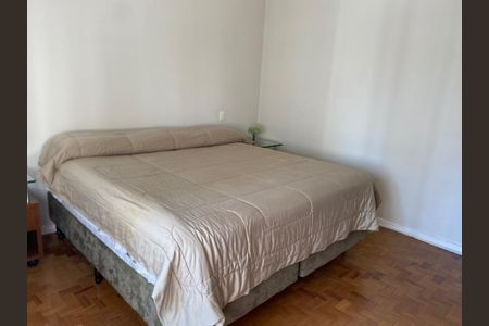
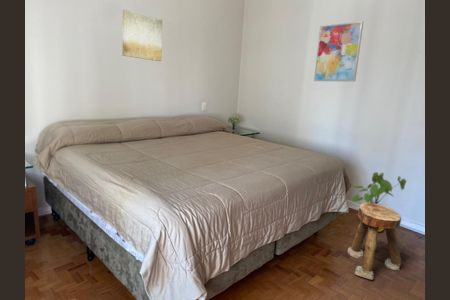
+ stool [347,202,402,281]
+ wall art [313,20,364,83]
+ house plant [350,171,407,233]
+ wall art [121,9,163,62]
